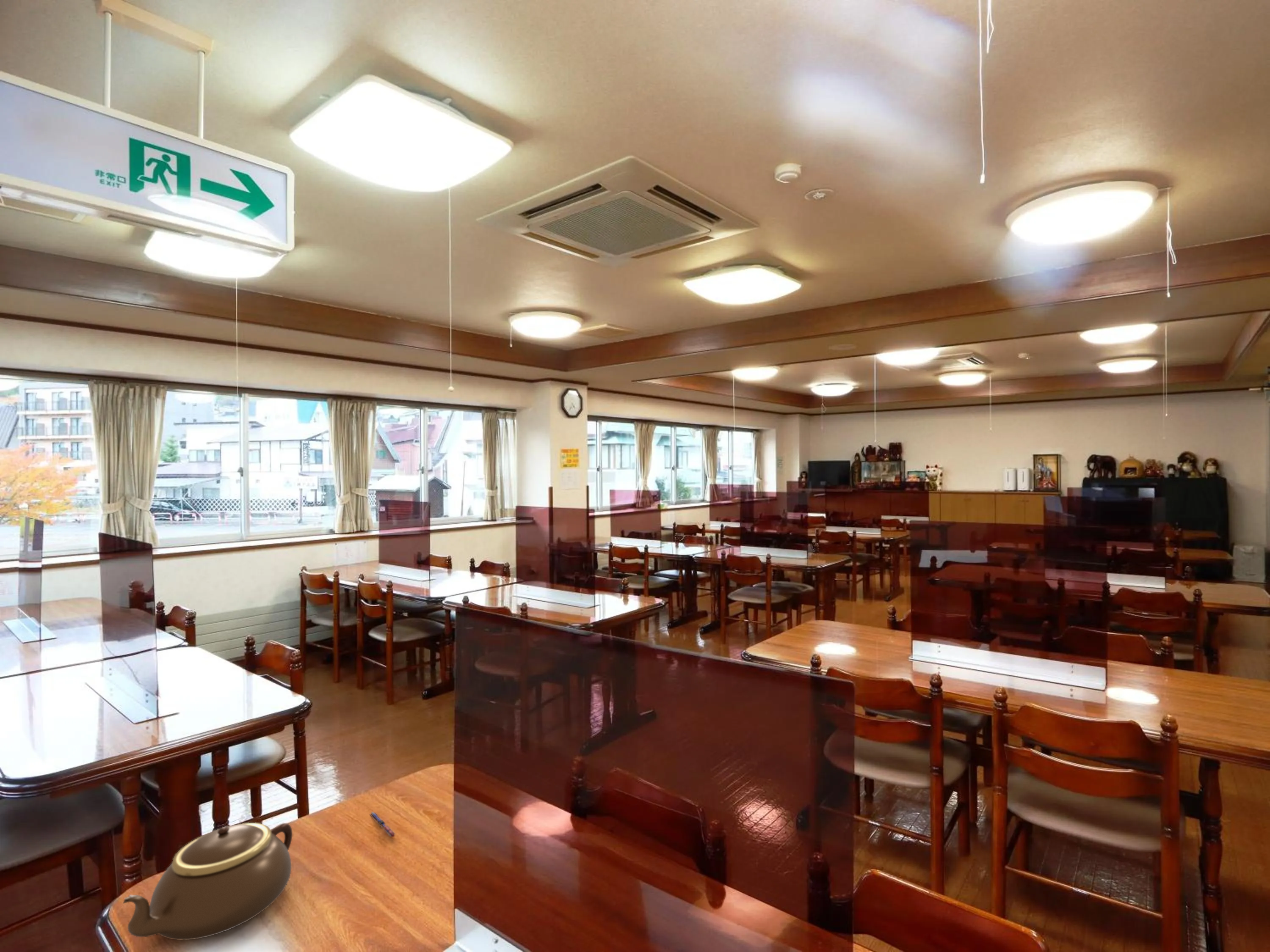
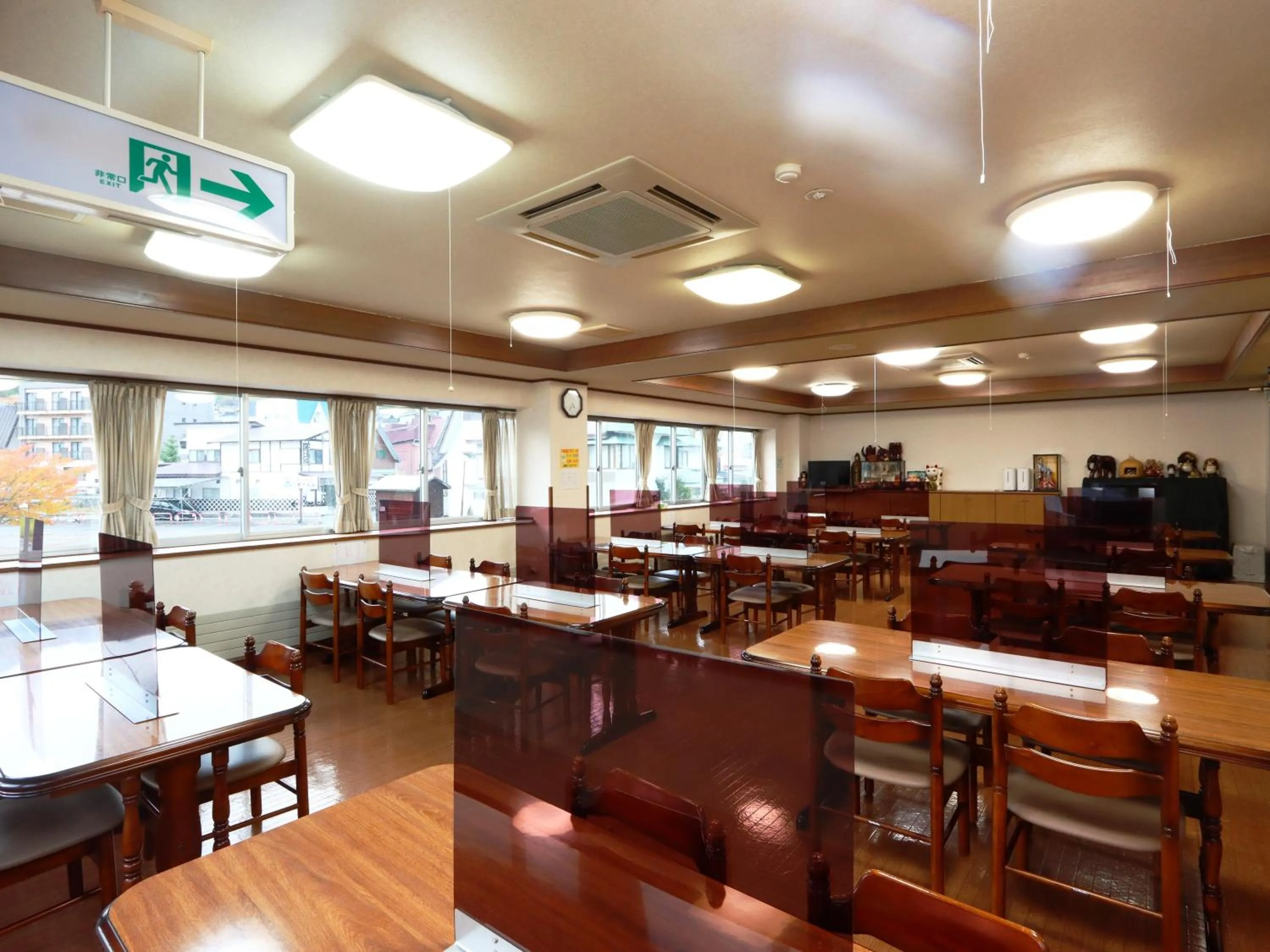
- pen [370,812,397,838]
- teapot [122,823,293,940]
